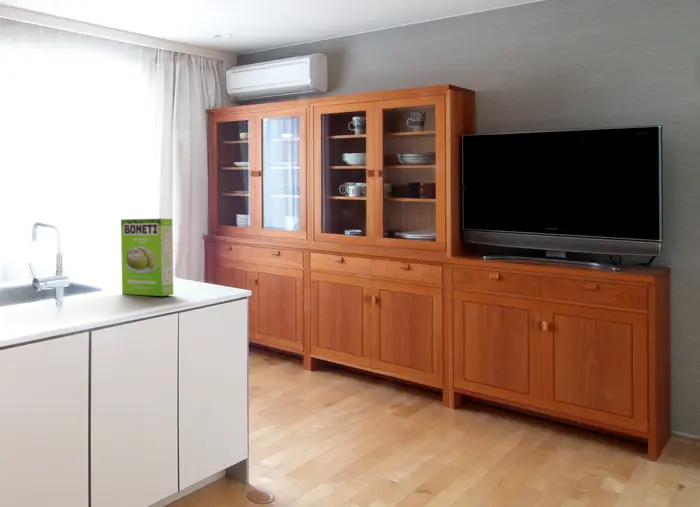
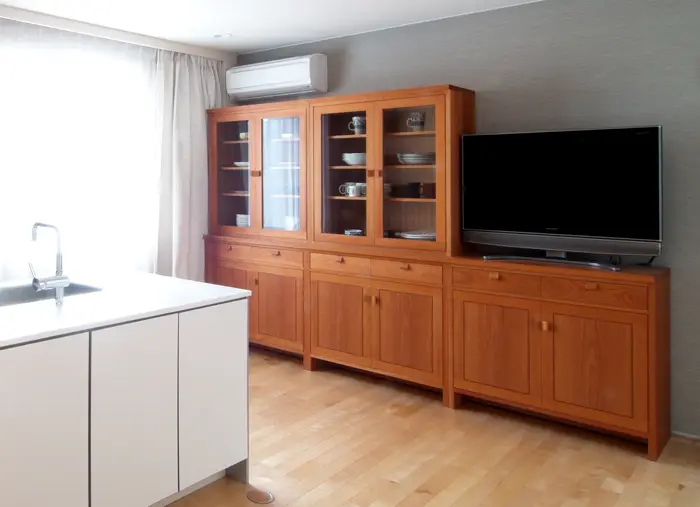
- cake mix box [120,218,174,297]
